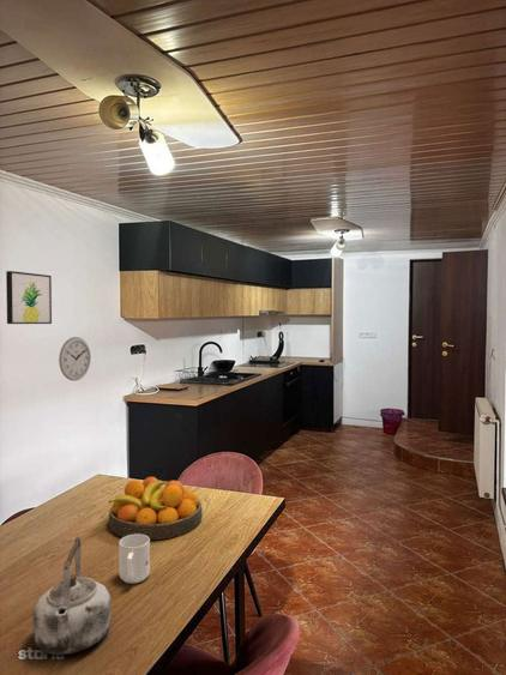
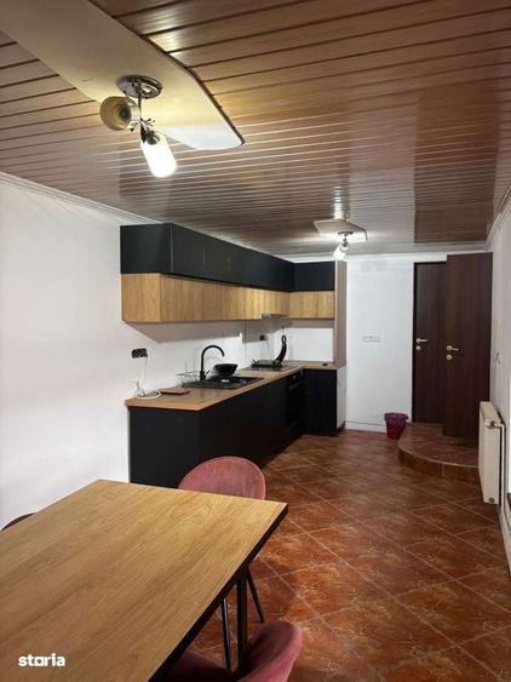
- wall clock [58,336,92,381]
- mug [118,535,151,585]
- kettle [32,536,112,656]
- fruit bowl [107,476,204,541]
- wall art [5,270,53,325]
